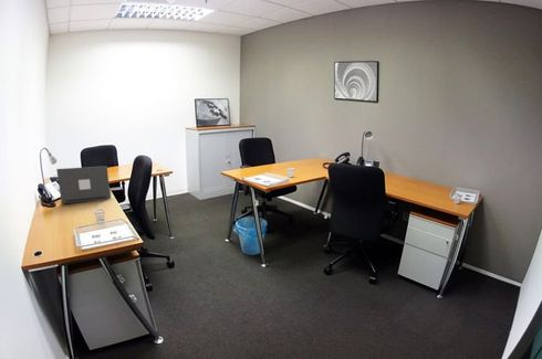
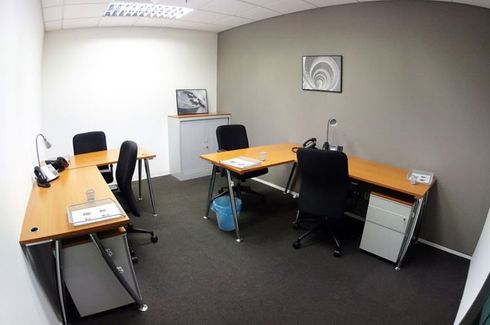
- laptop [55,165,112,204]
